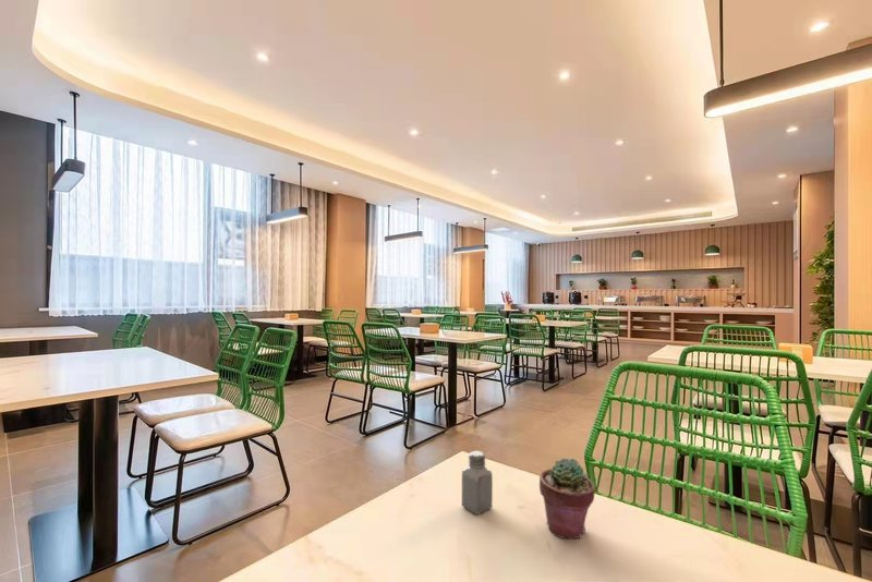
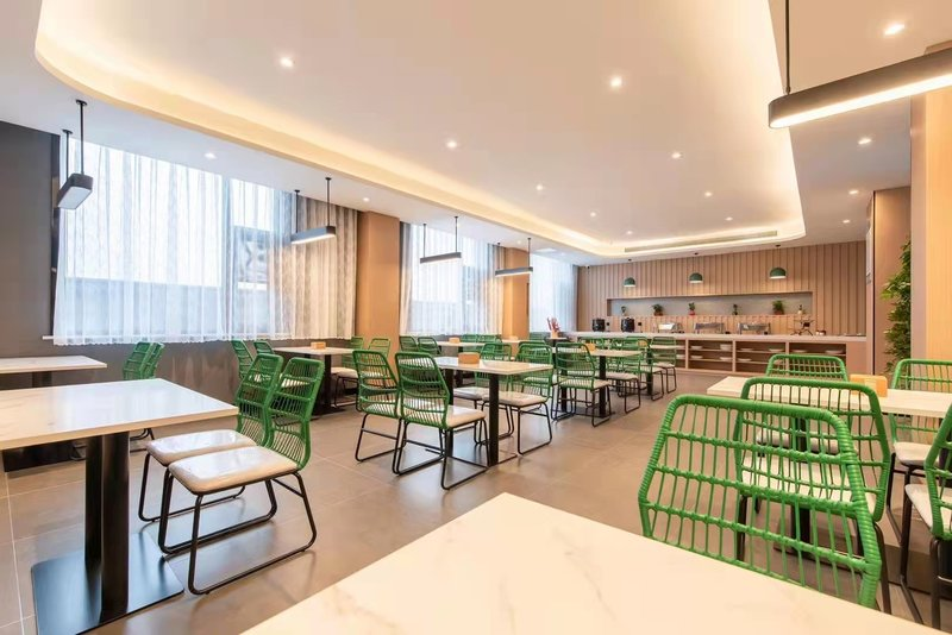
- potted succulent [538,457,596,539]
- saltshaker [461,450,494,516]
